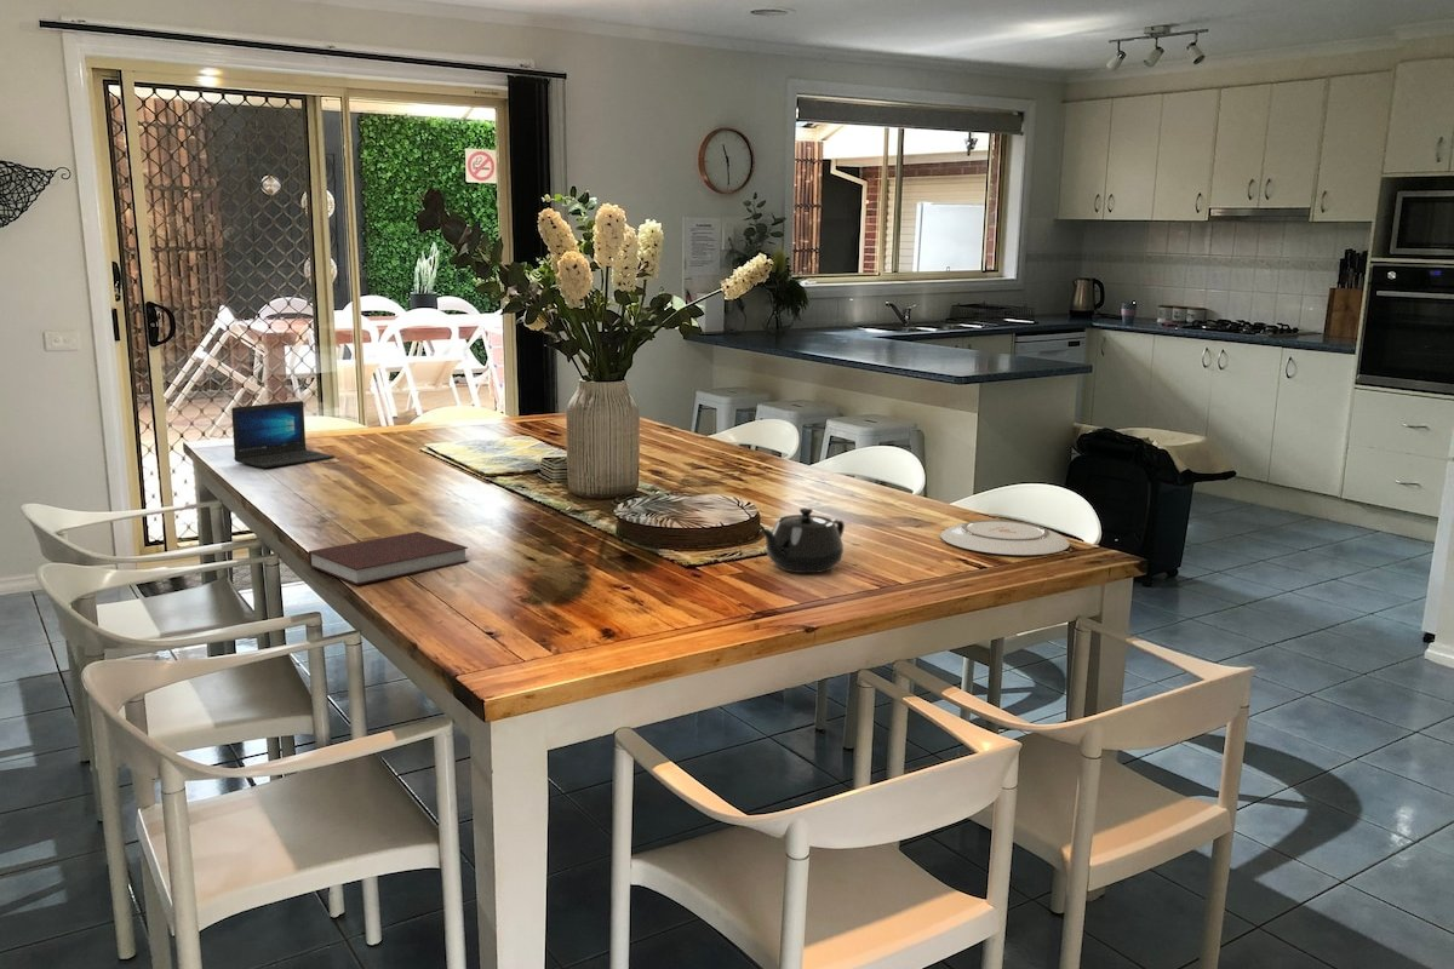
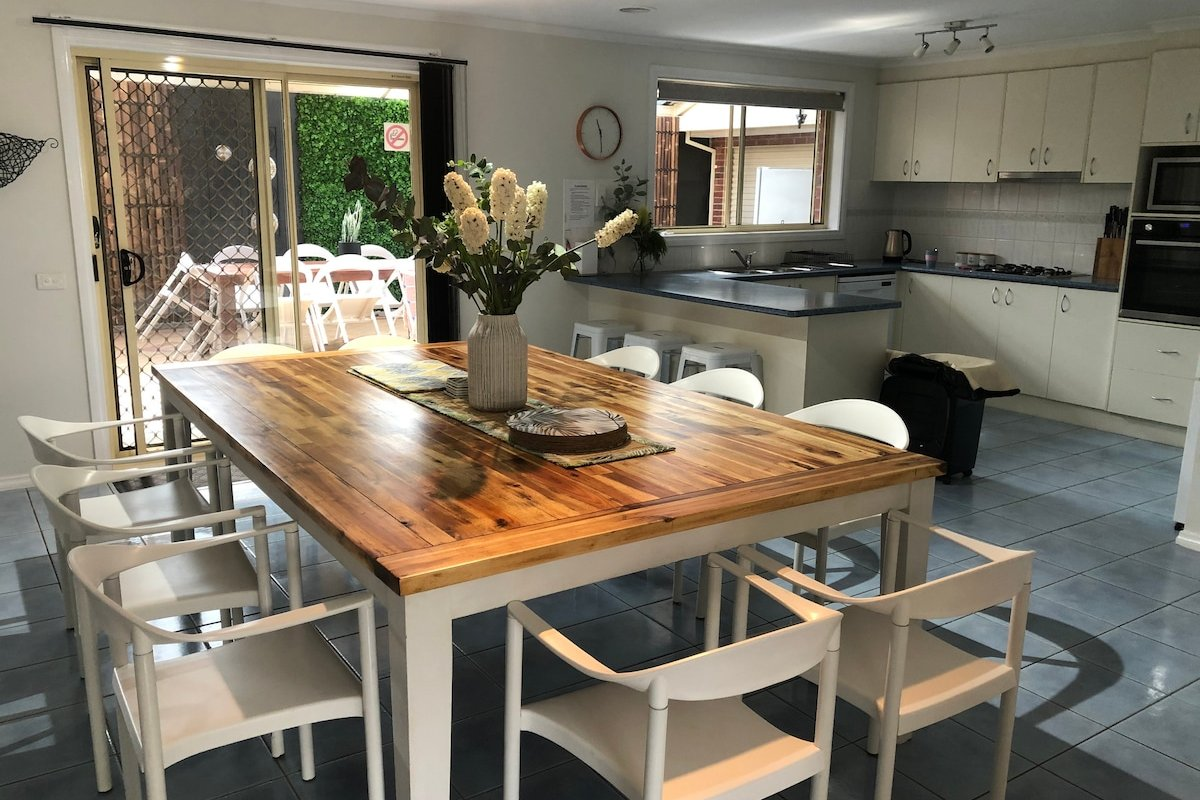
- laptop [230,400,336,469]
- teapot [759,506,846,574]
- plate [939,518,1071,556]
- notebook [307,531,470,586]
